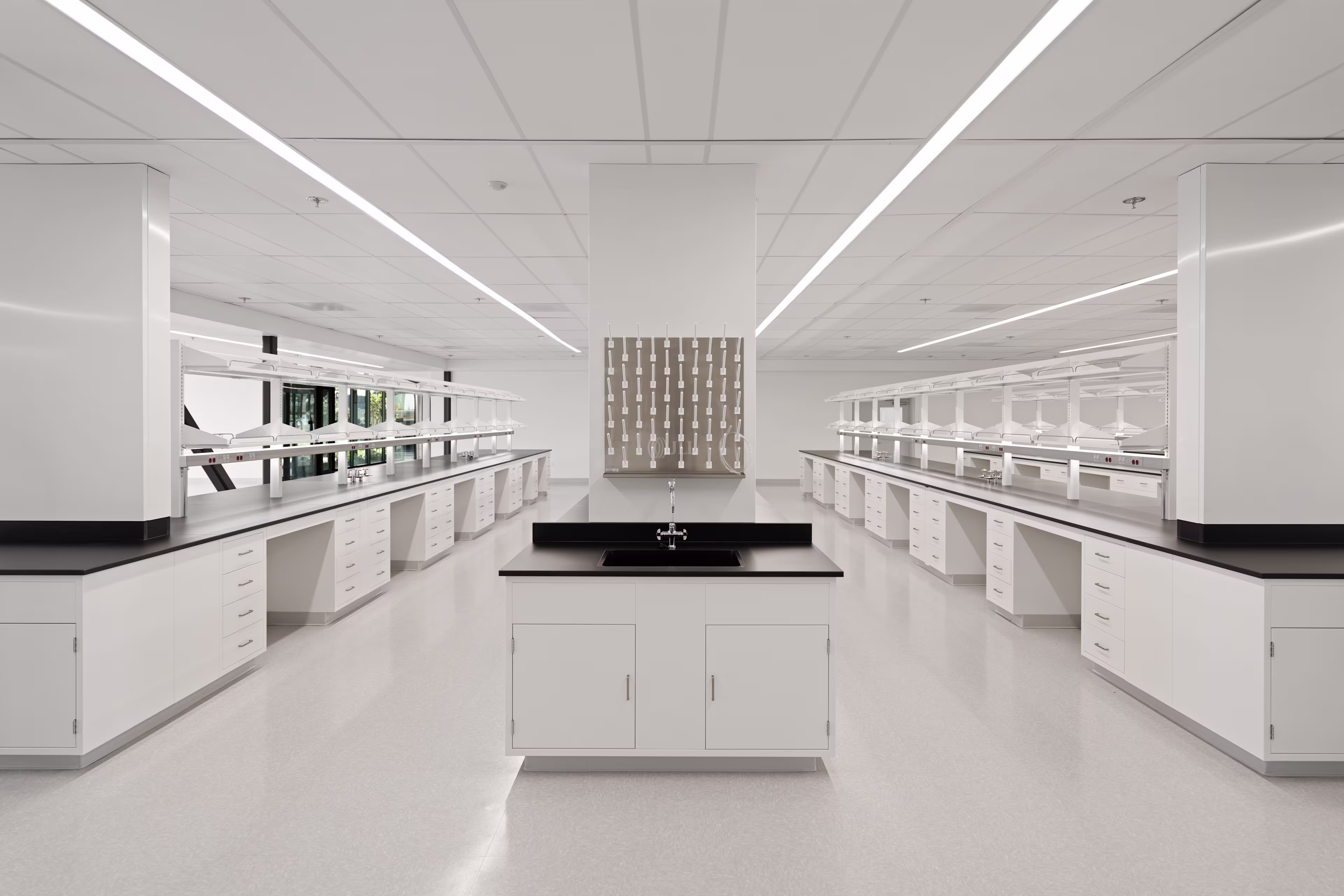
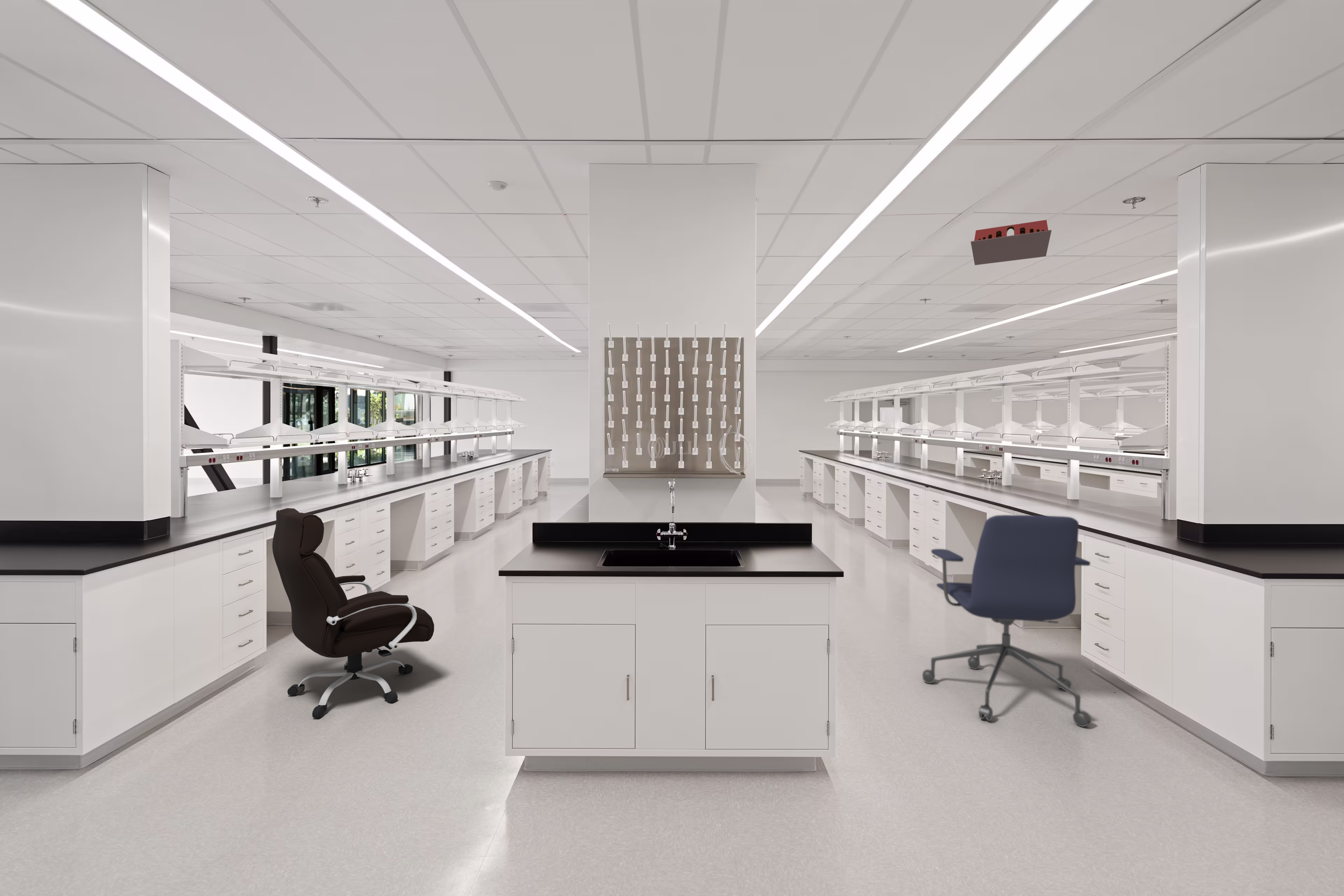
+ office chair [272,508,434,718]
+ ceiling vent [971,219,1052,266]
+ office chair [922,514,1092,727]
